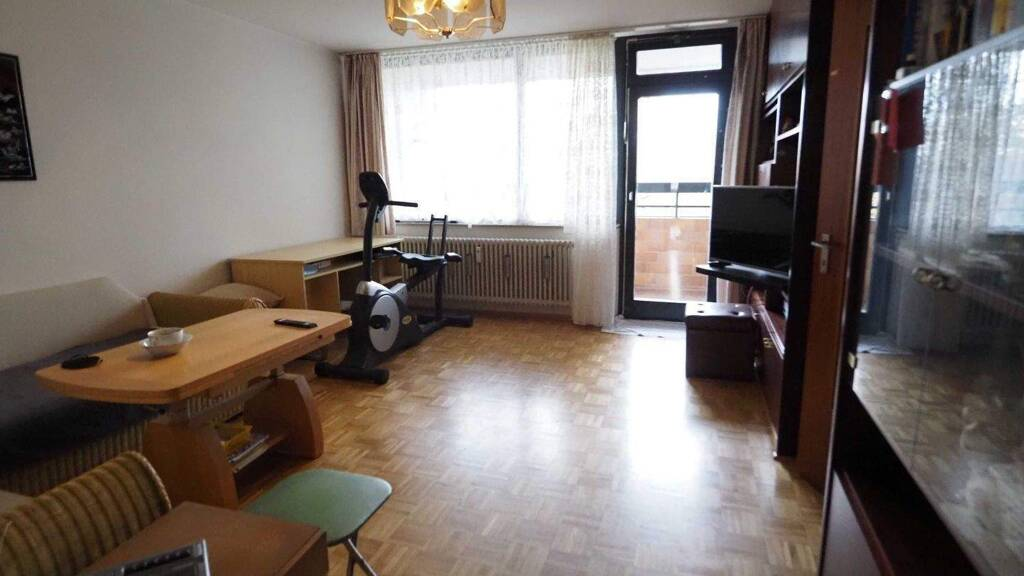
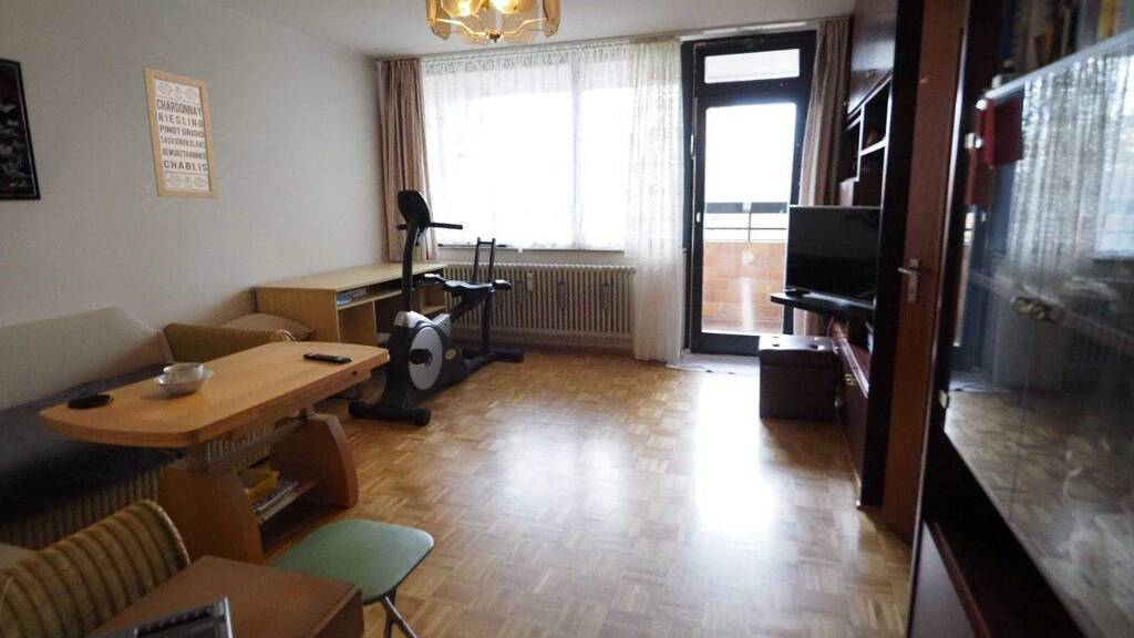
+ wall art [142,65,219,200]
